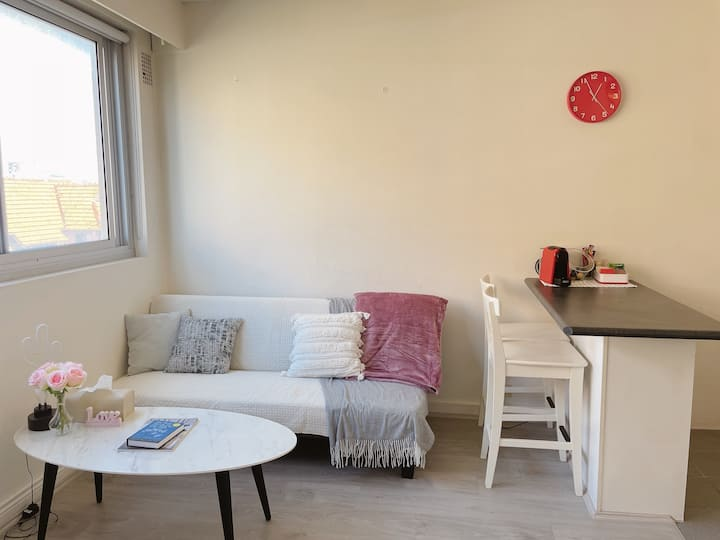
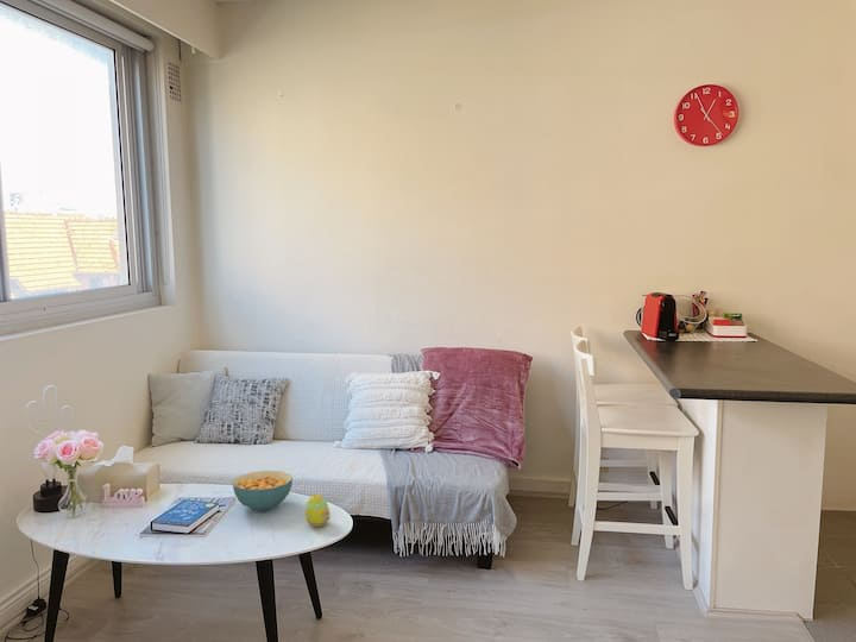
+ cereal bowl [232,470,294,512]
+ egg [304,493,331,528]
